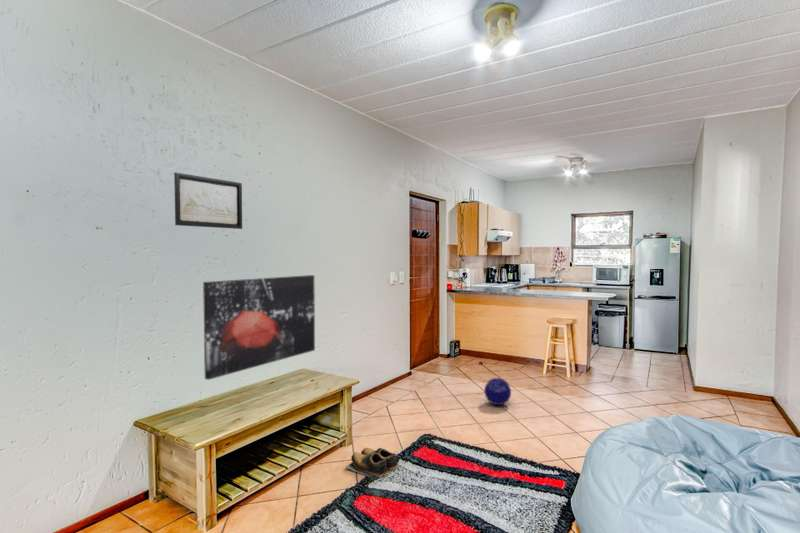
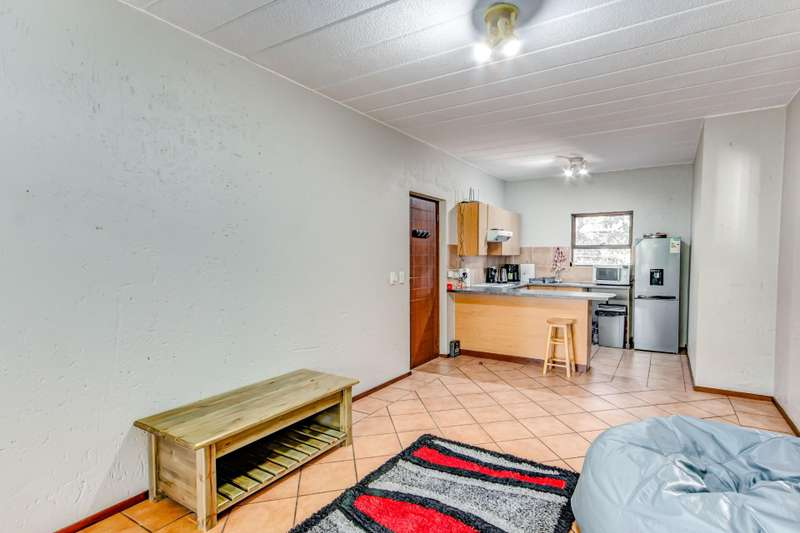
- ball [483,377,512,406]
- shoes [345,447,399,478]
- wall art [173,171,243,230]
- wall art [202,274,316,381]
